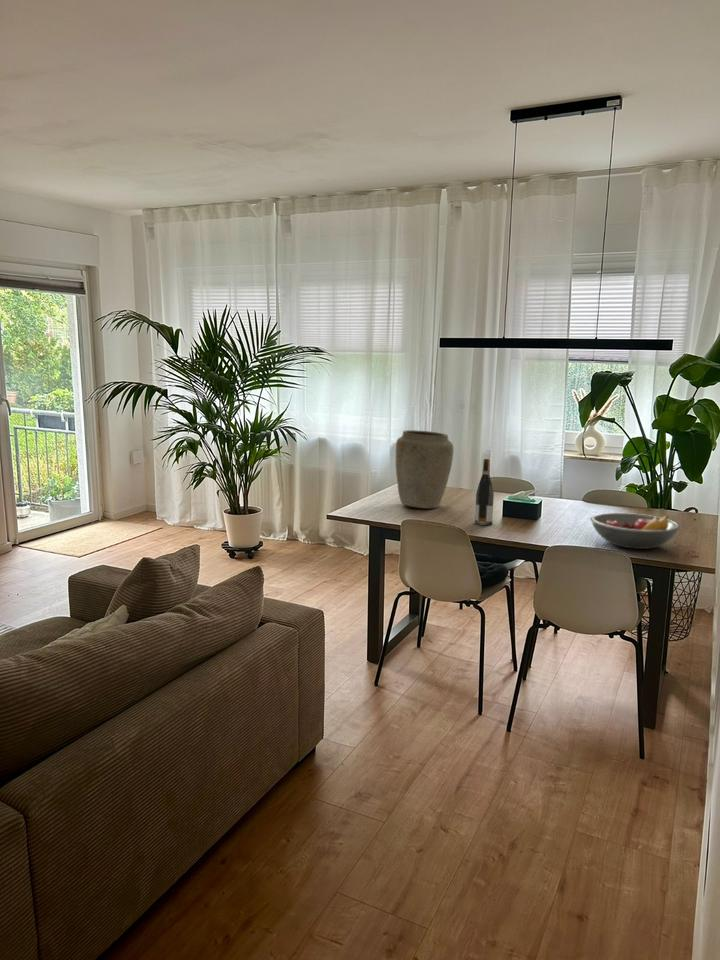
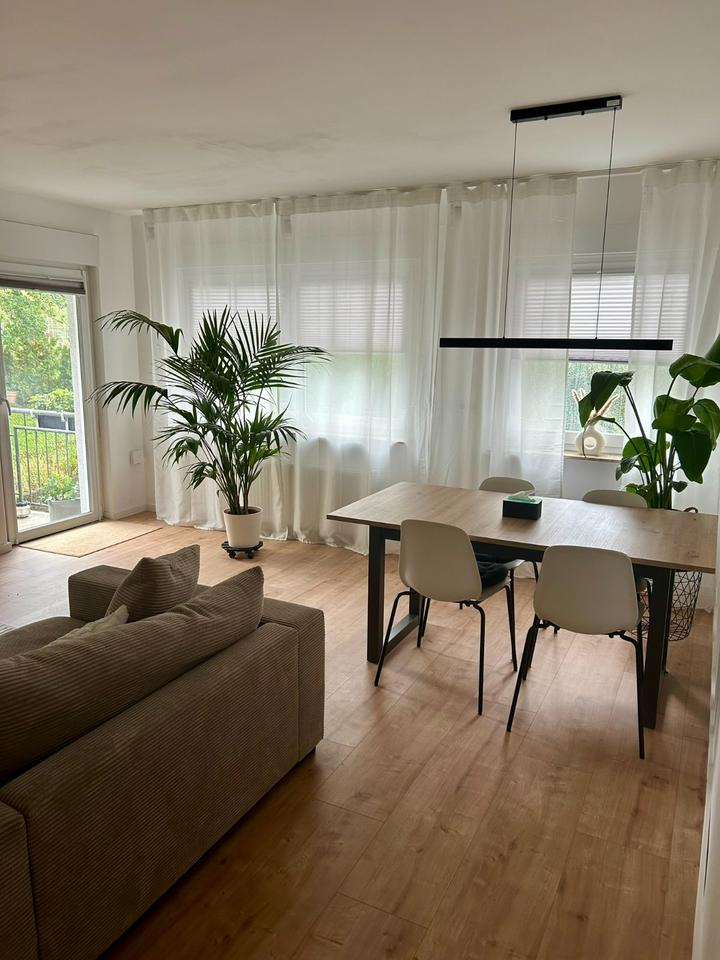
- vase [395,429,454,509]
- wine bottle [474,458,495,526]
- fruit bowl [589,512,681,550]
